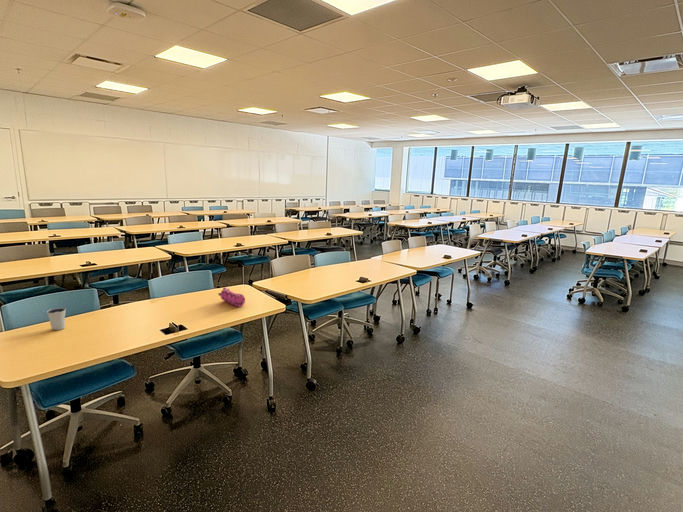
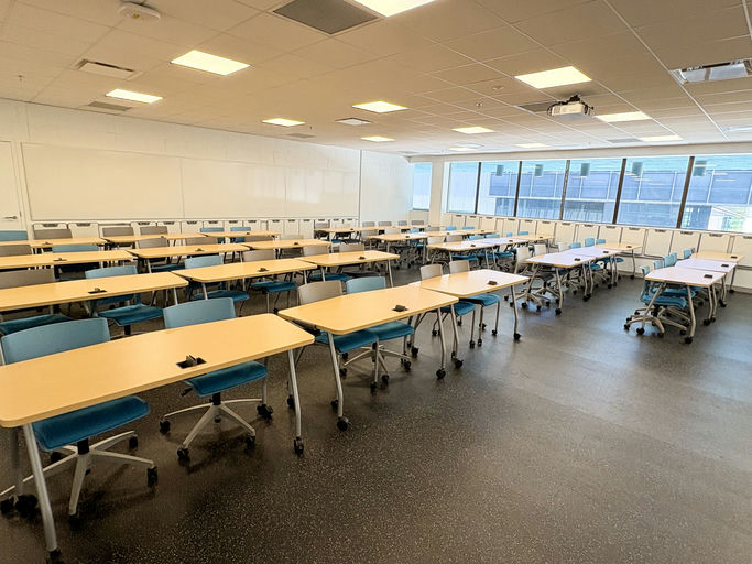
- dixie cup [46,307,67,331]
- pencil case [217,286,246,308]
